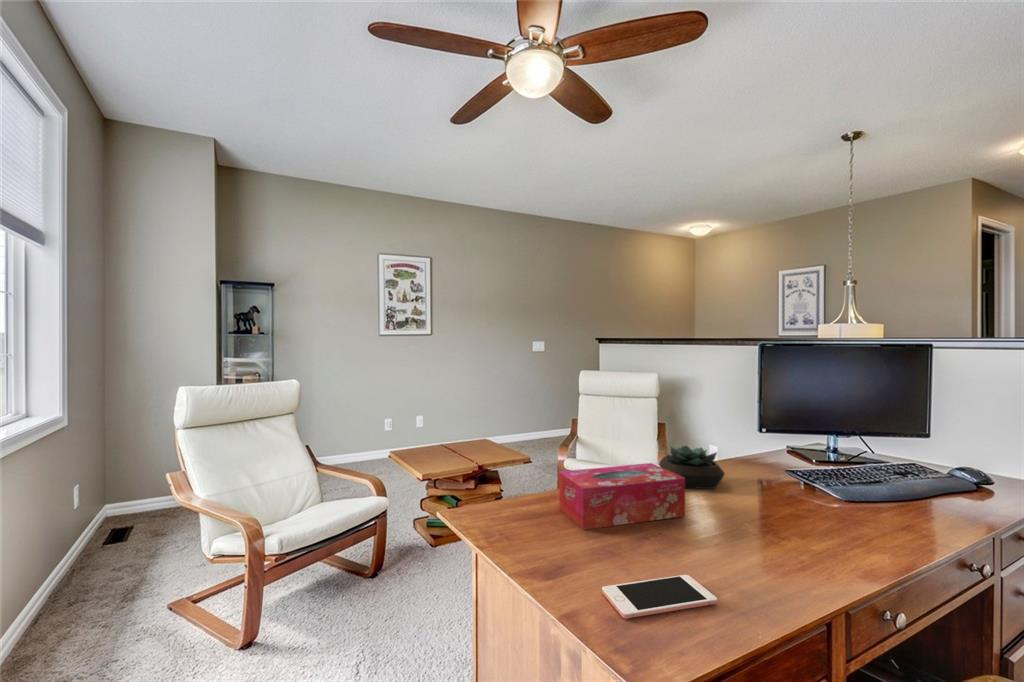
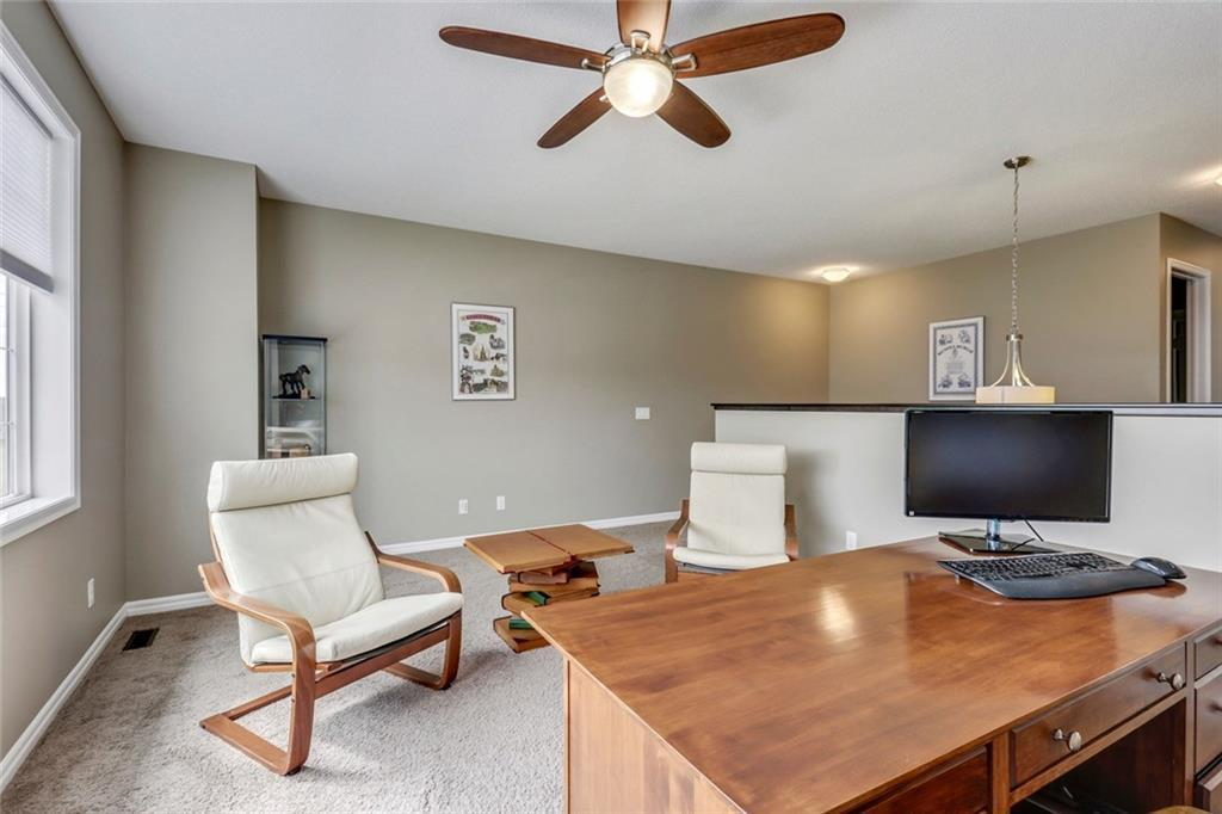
- tissue box [558,462,686,531]
- cell phone [601,574,718,620]
- succulent plant [658,444,726,490]
